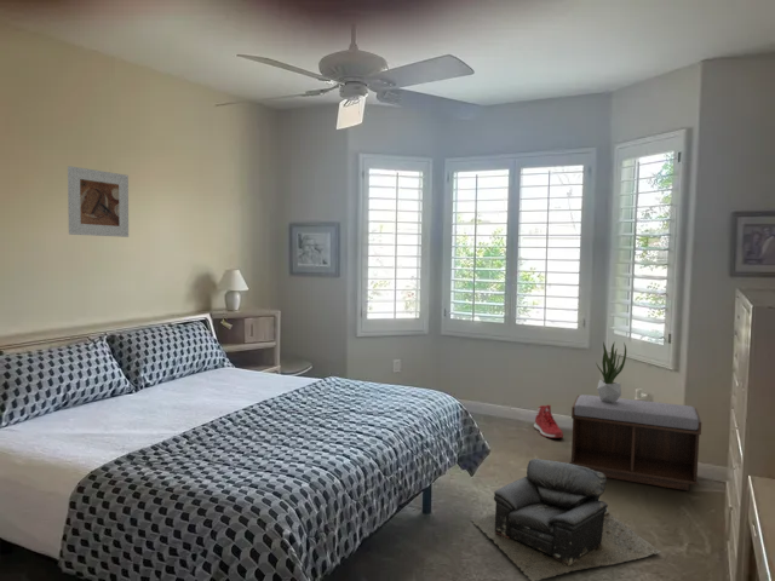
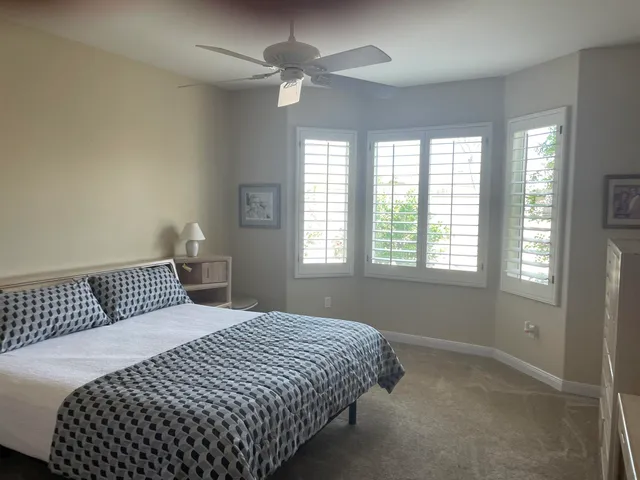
- sneaker [533,404,564,439]
- potted plant [595,340,627,403]
- leather [470,458,662,581]
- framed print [67,165,130,238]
- bench [569,393,702,491]
